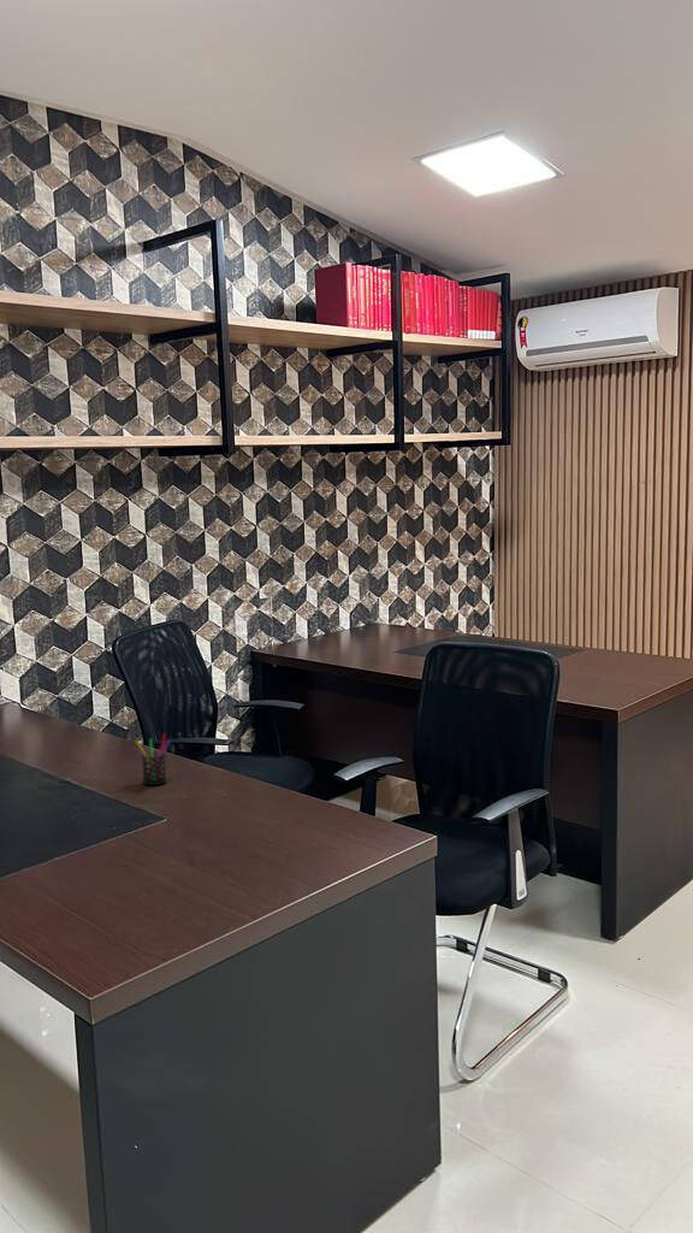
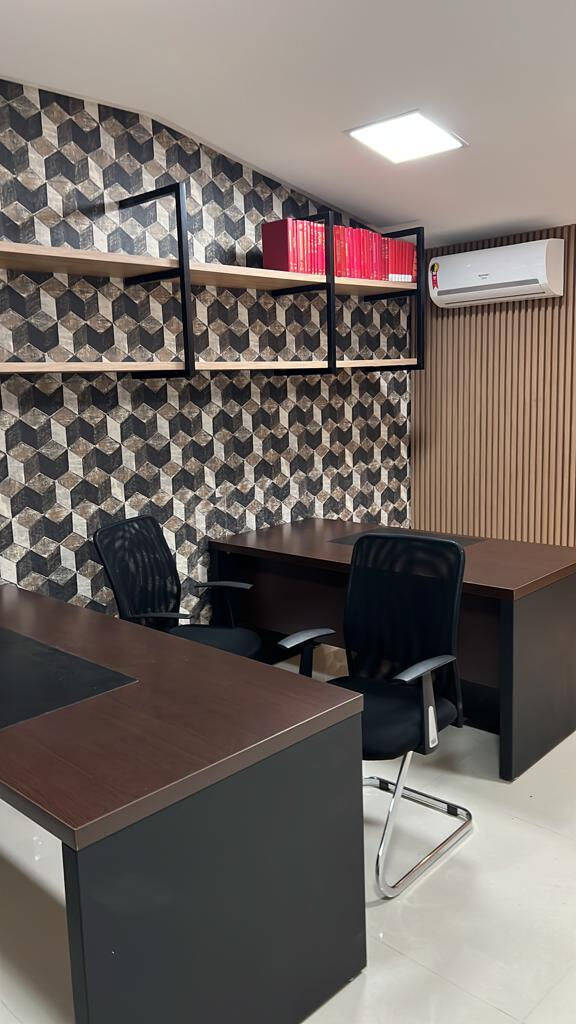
- pen holder [135,732,172,786]
